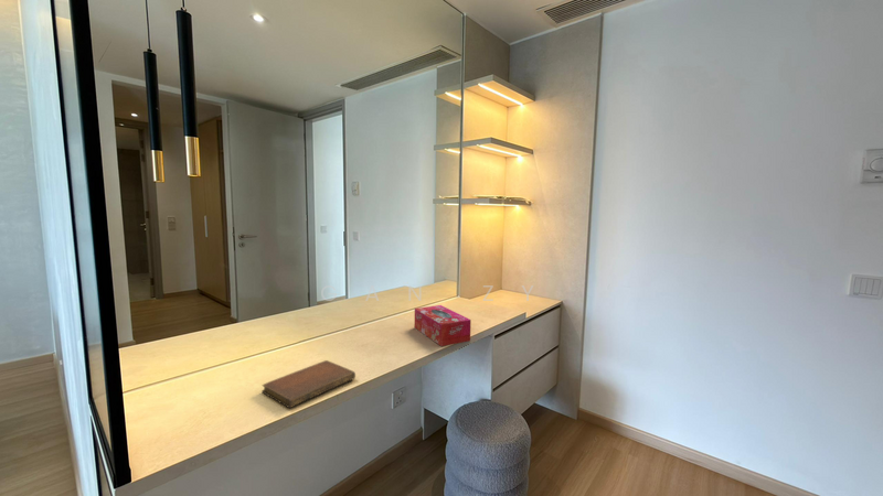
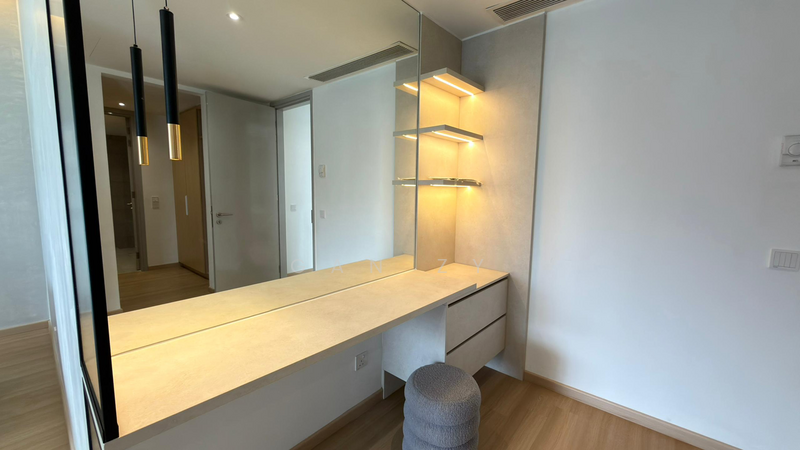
- tissue box [414,304,472,347]
- notebook [260,359,357,409]
